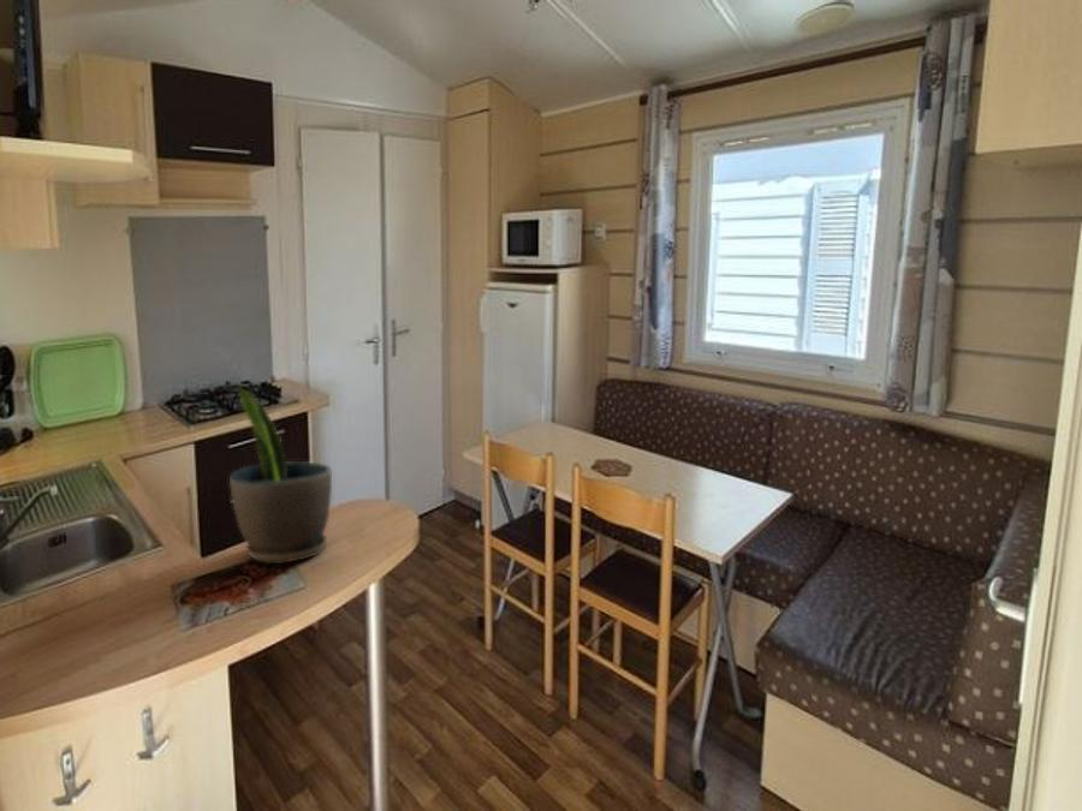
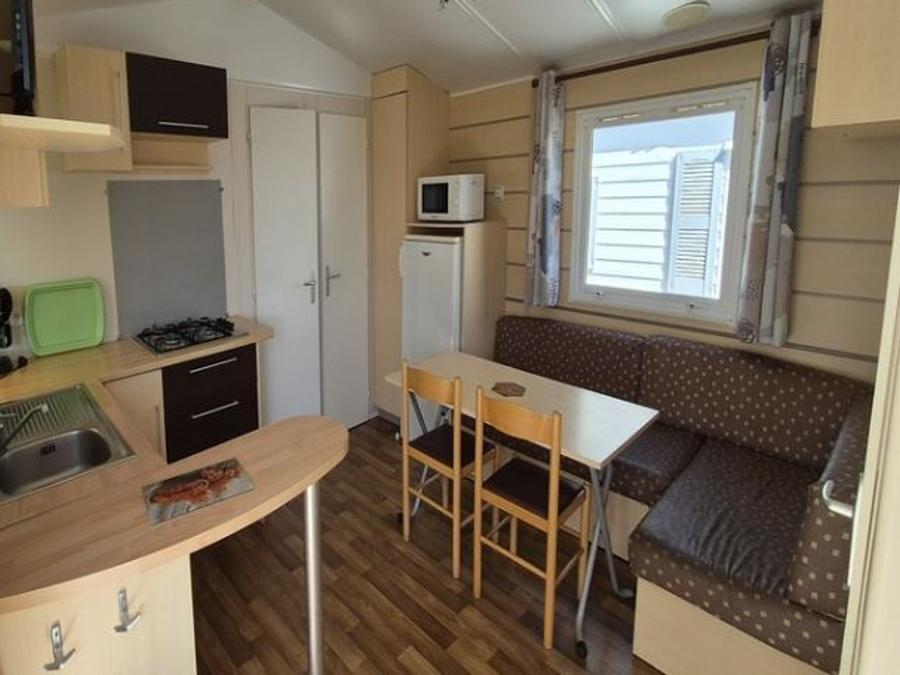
- potted plant [228,384,333,565]
